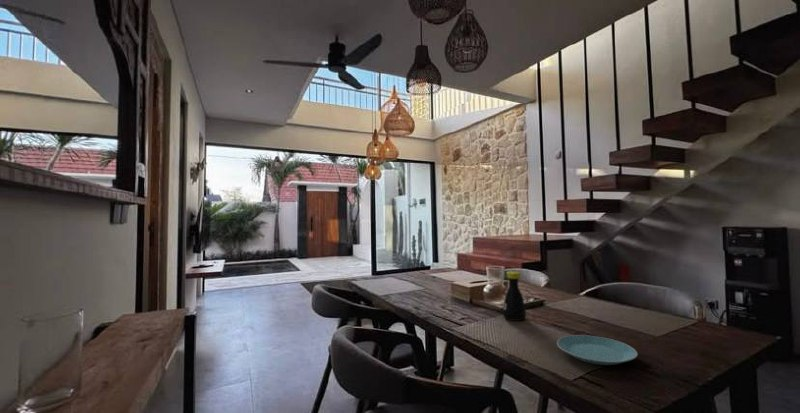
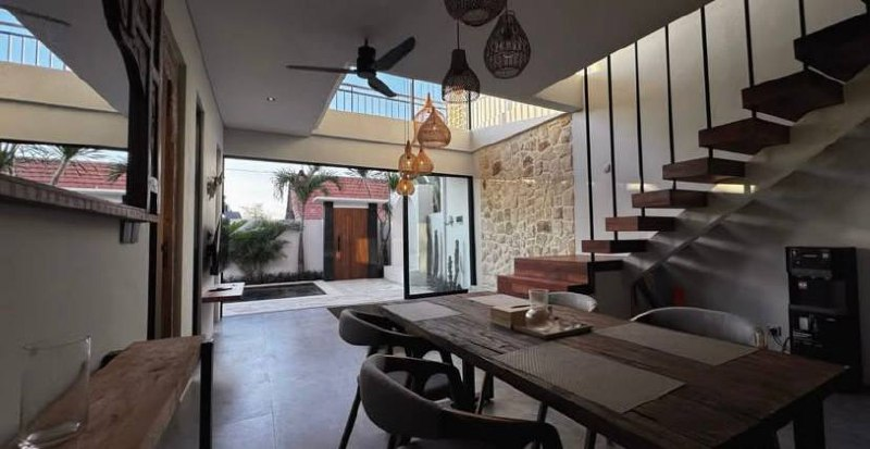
- plate [556,334,639,366]
- bottle [502,270,527,322]
